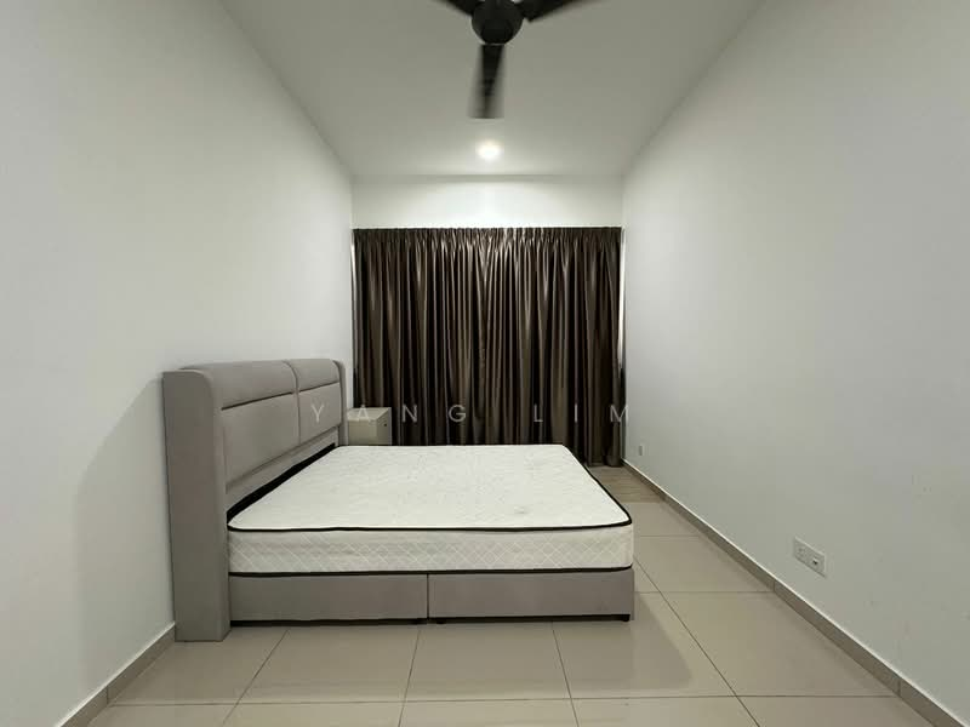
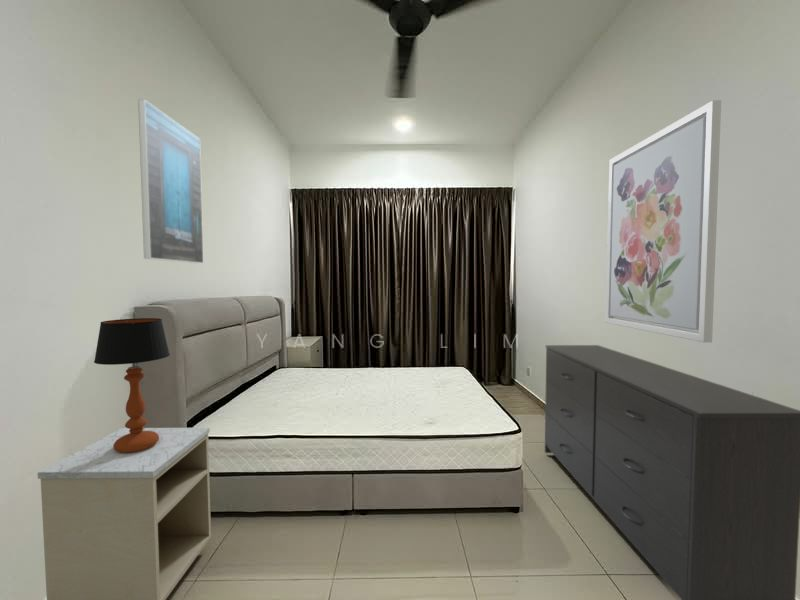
+ table lamp [93,317,171,453]
+ wall art [605,99,722,343]
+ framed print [137,98,205,265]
+ dresser [544,344,800,600]
+ nightstand [37,427,212,600]
